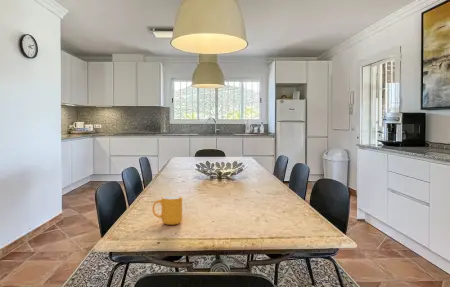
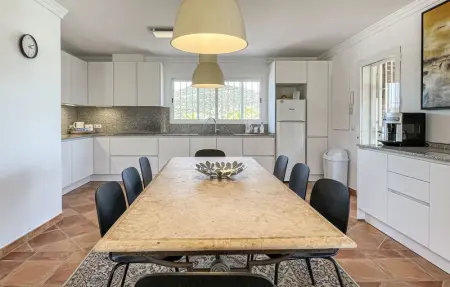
- mug [151,195,183,226]
